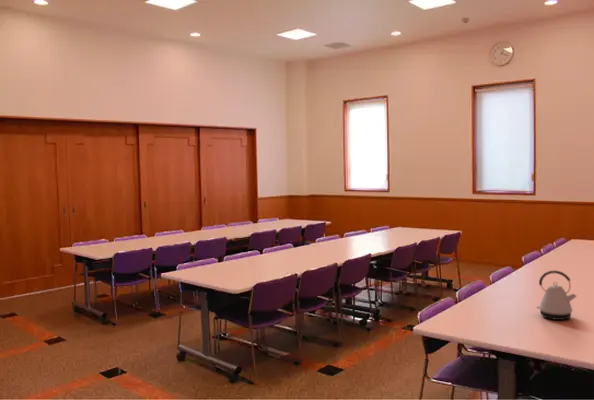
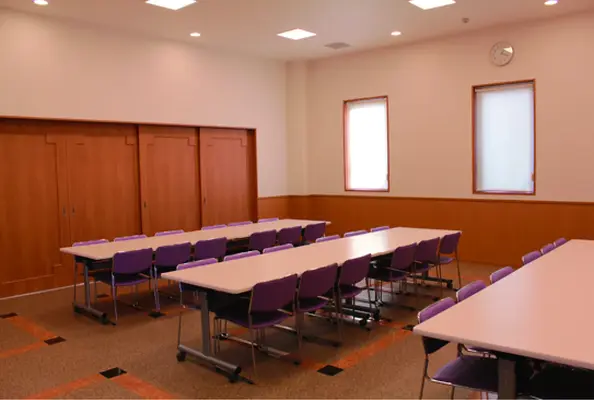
- kettle [536,270,578,321]
